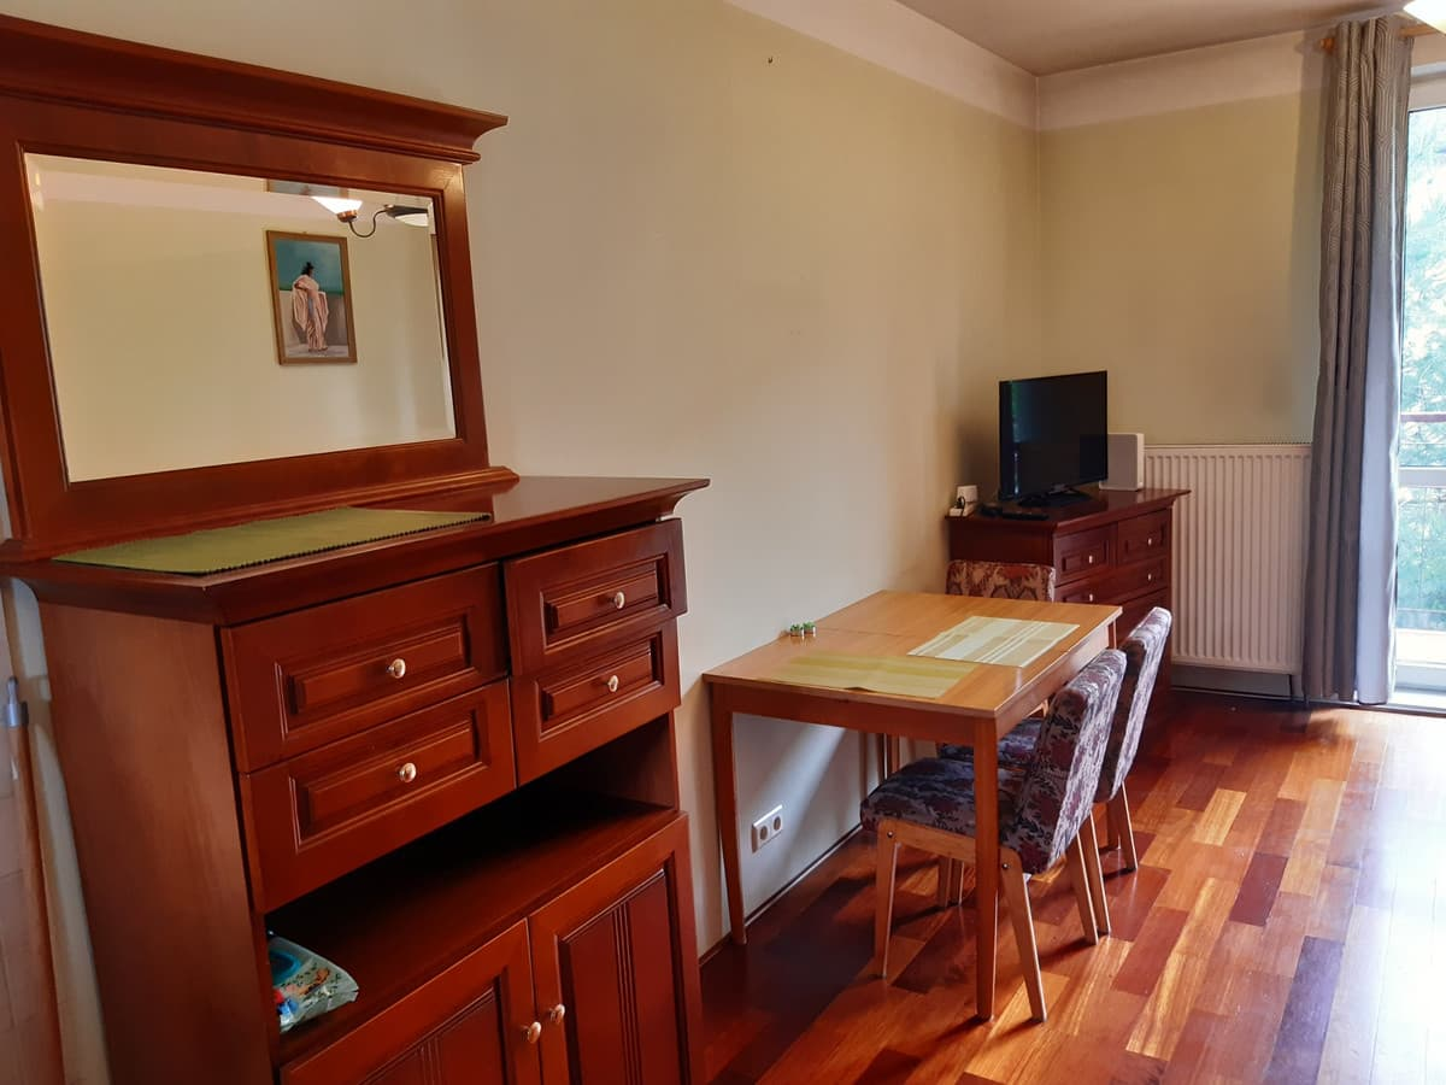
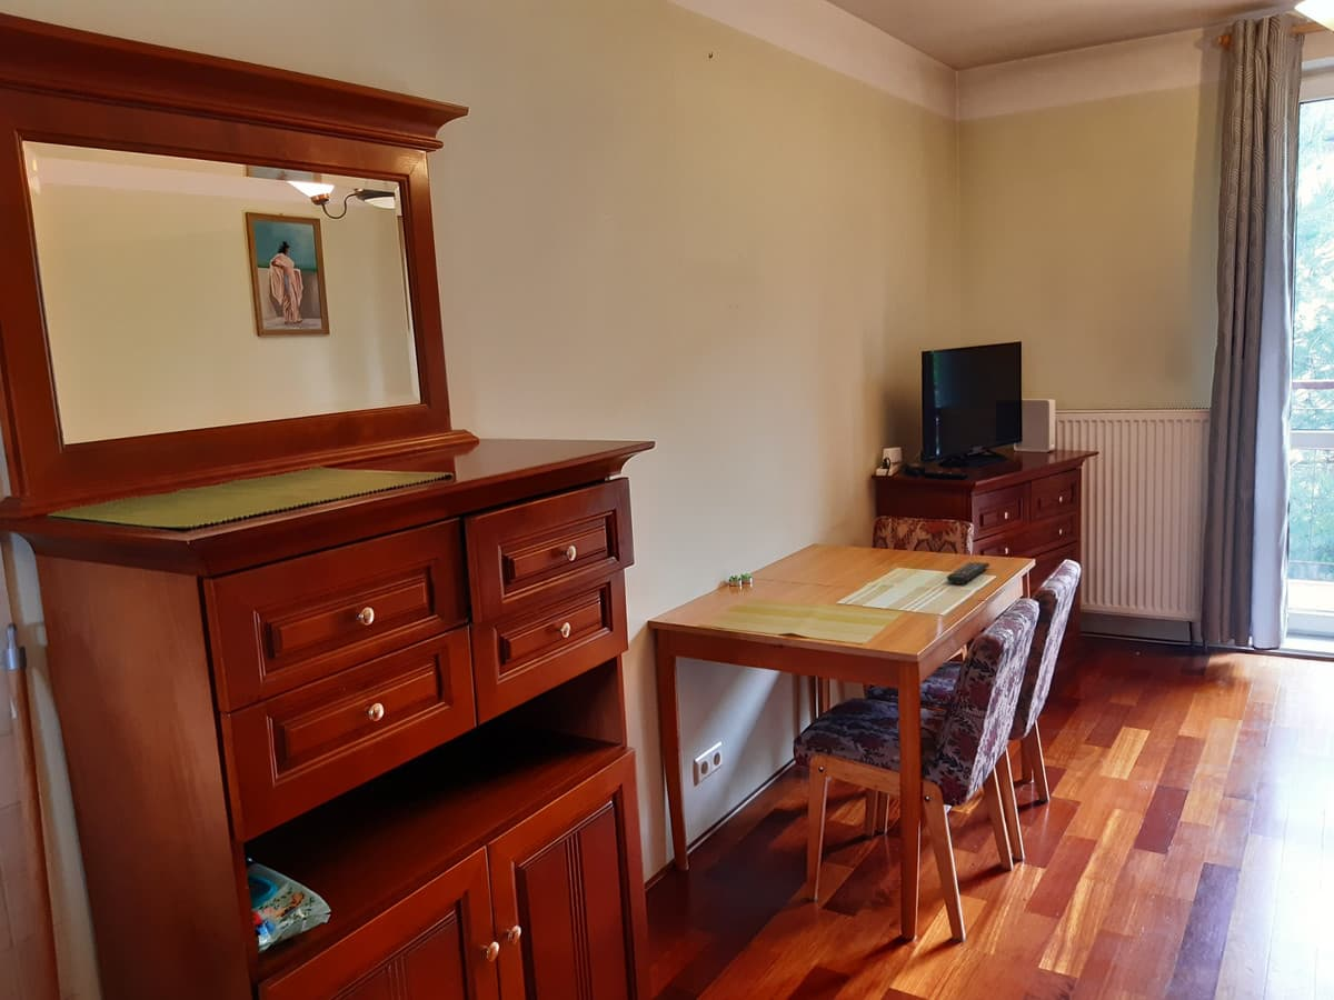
+ remote control [946,561,990,586]
